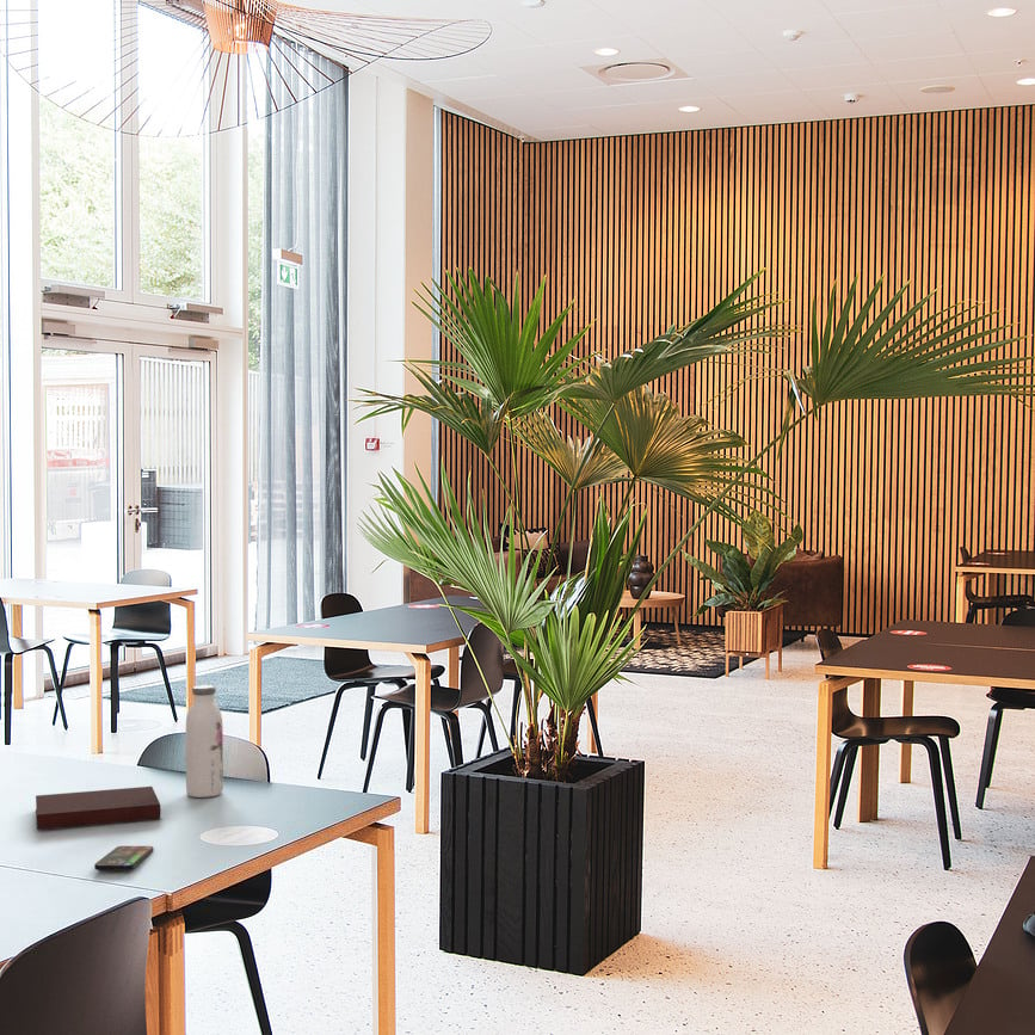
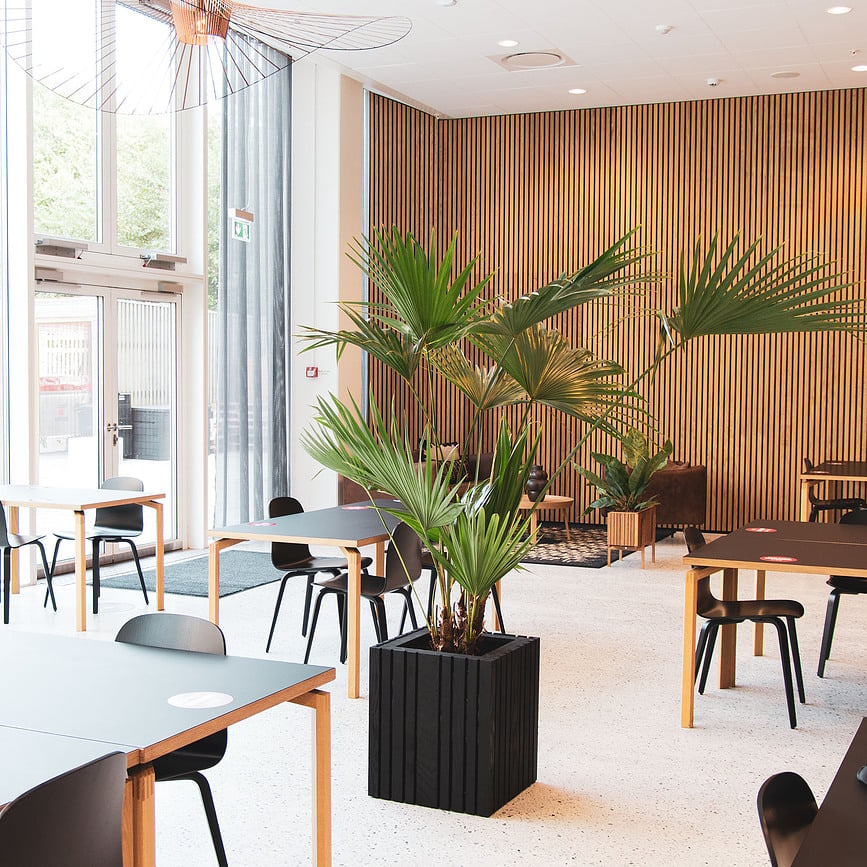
- notebook [35,786,162,831]
- water bottle [185,684,224,799]
- smartphone [93,845,154,871]
